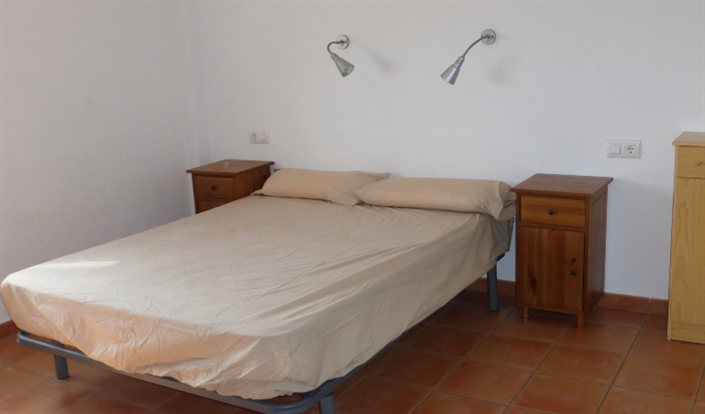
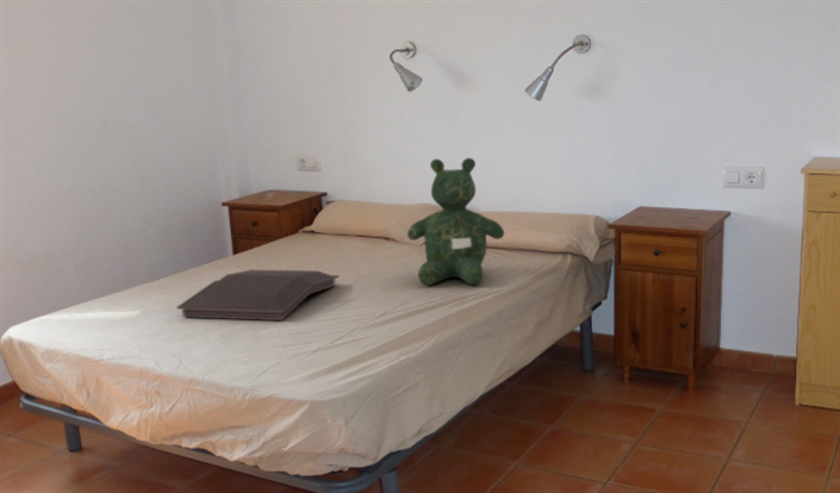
+ serving tray [175,269,340,322]
+ teddy bear [406,157,505,286]
